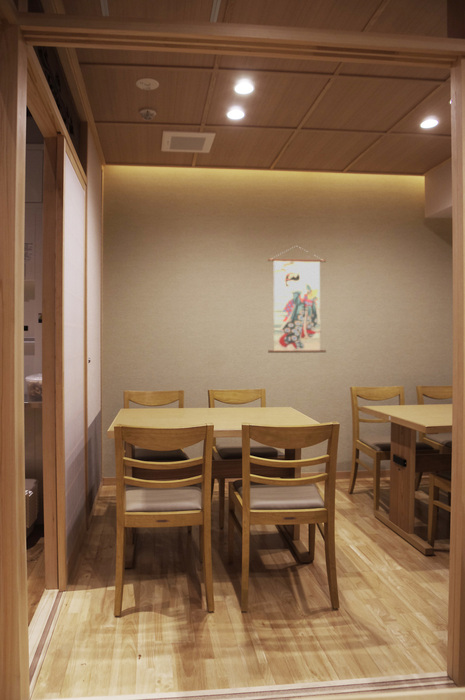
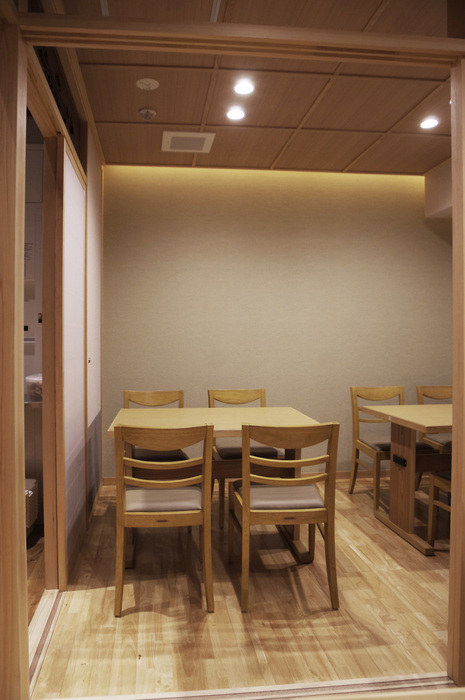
- wall scroll [267,245,327,354]
